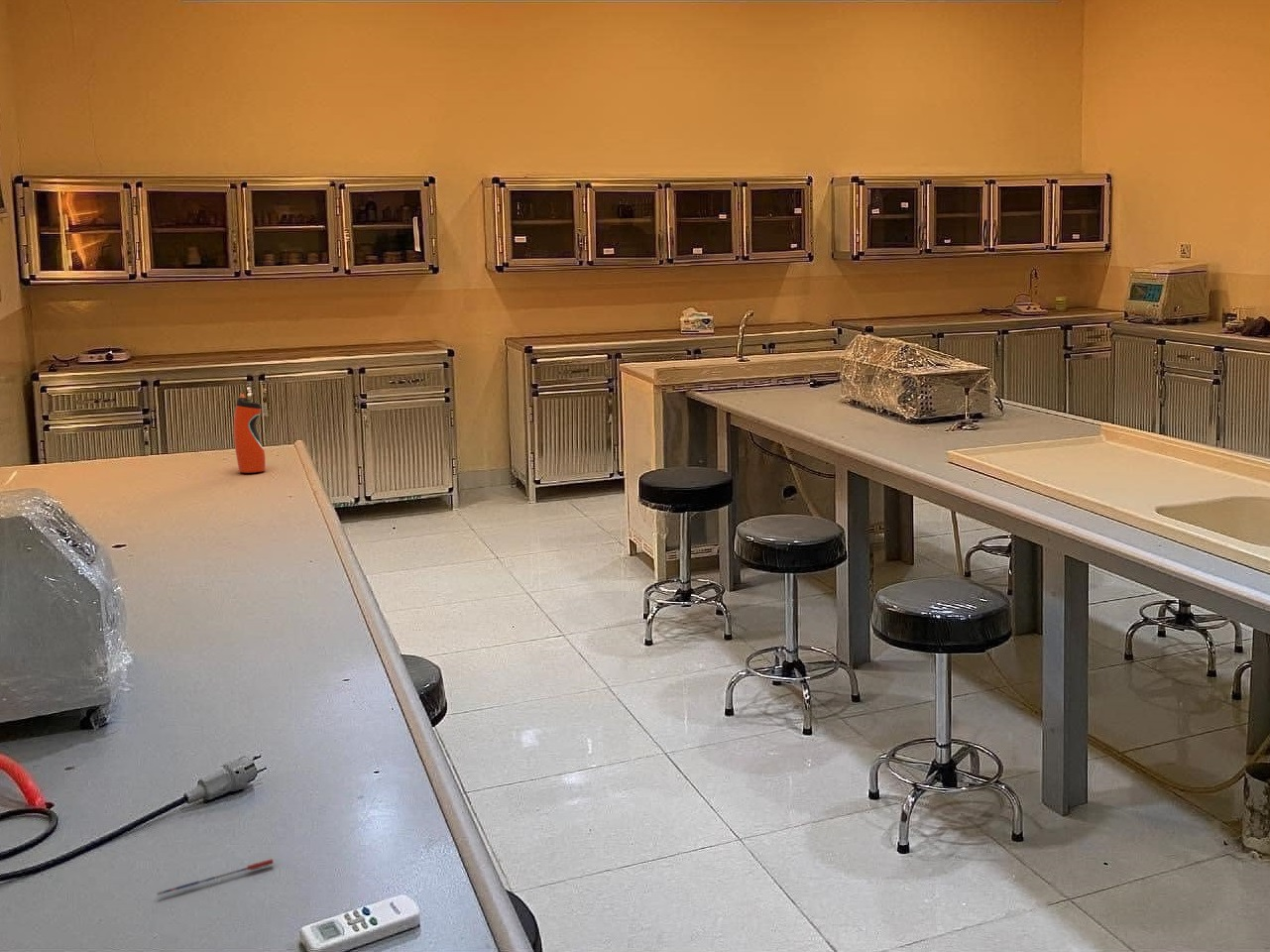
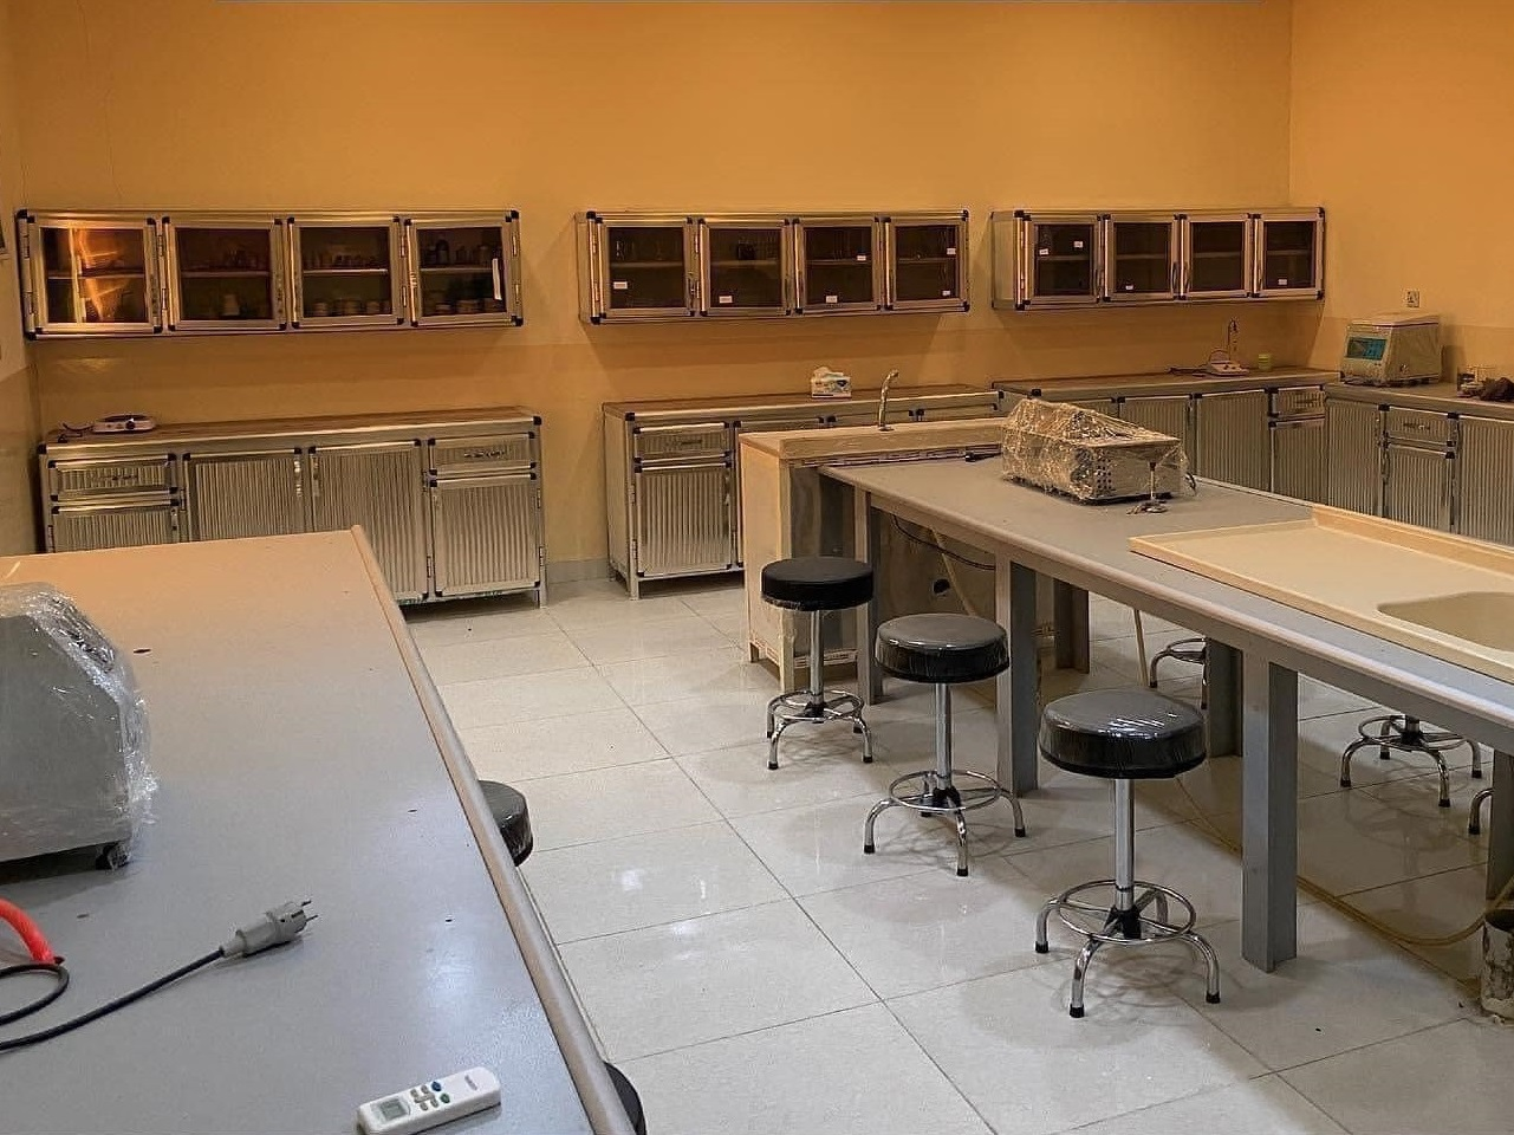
- pen [156,858,275,897]
- water bottle [233,393,267,474]
